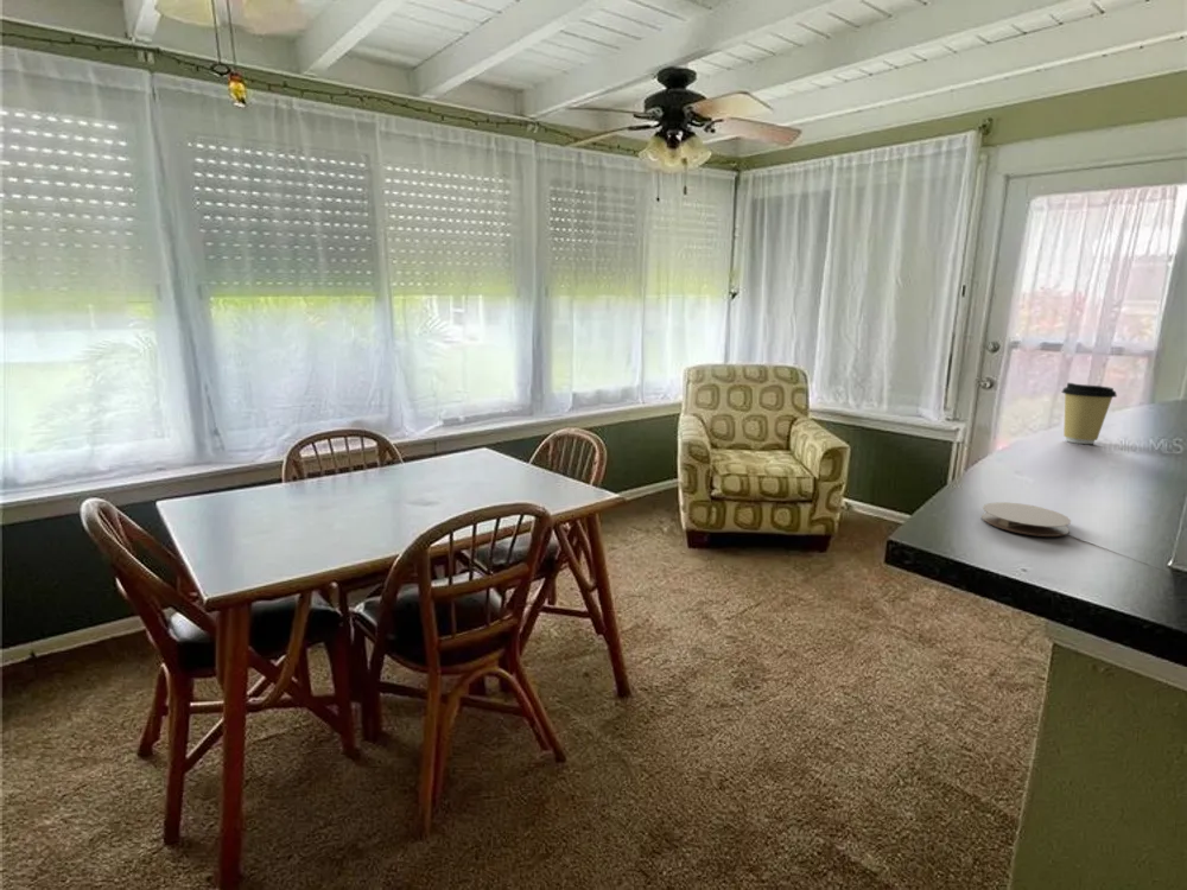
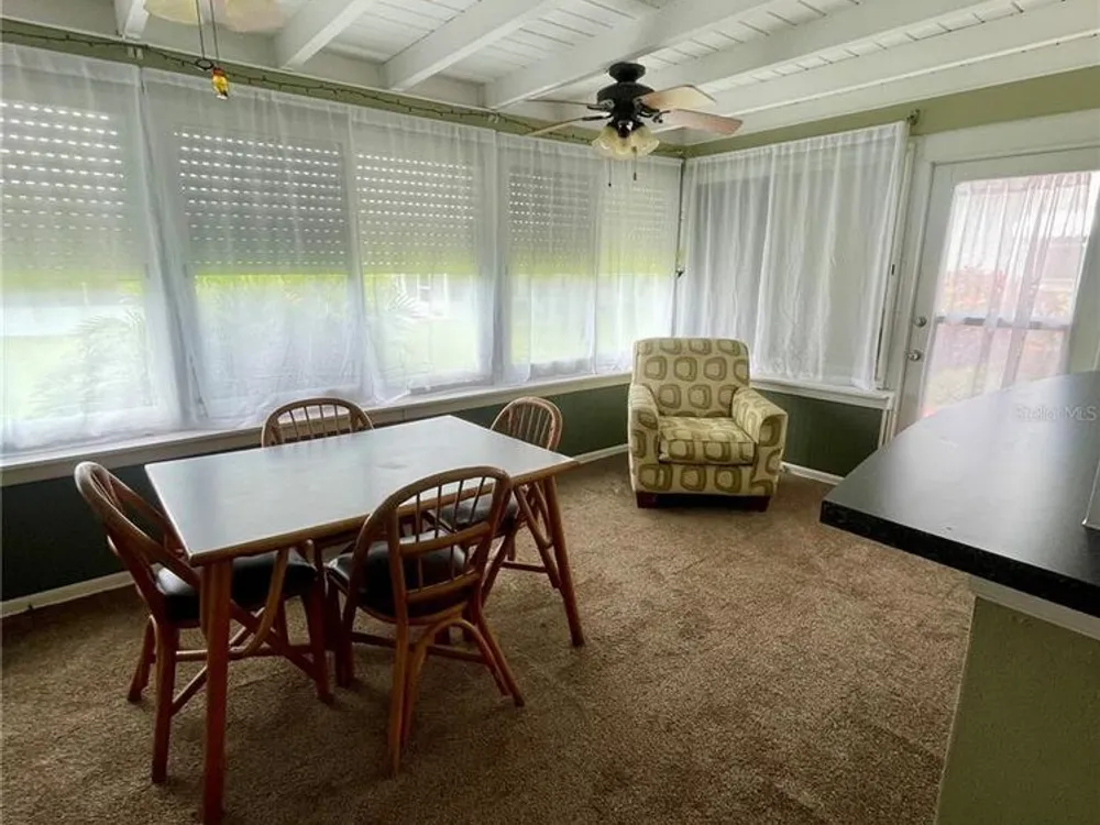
- coffee cup [1060,382,1118,445]
- coaster [980,501,1072,538]
